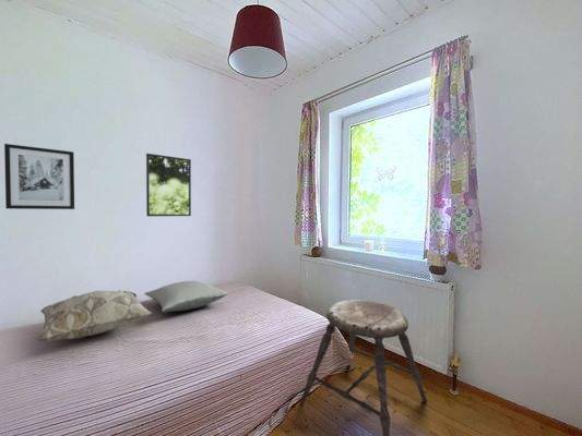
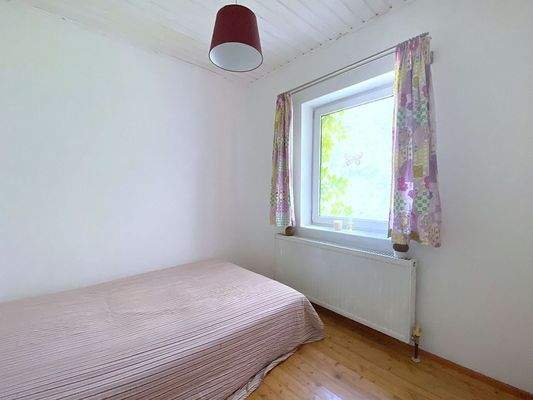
- pillow [144,280,229,314]
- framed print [145,153,192,217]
- wall art [3,143,75,210]
- decorative pillow [36,289,153,342]
- stool [298,299,428,436]
